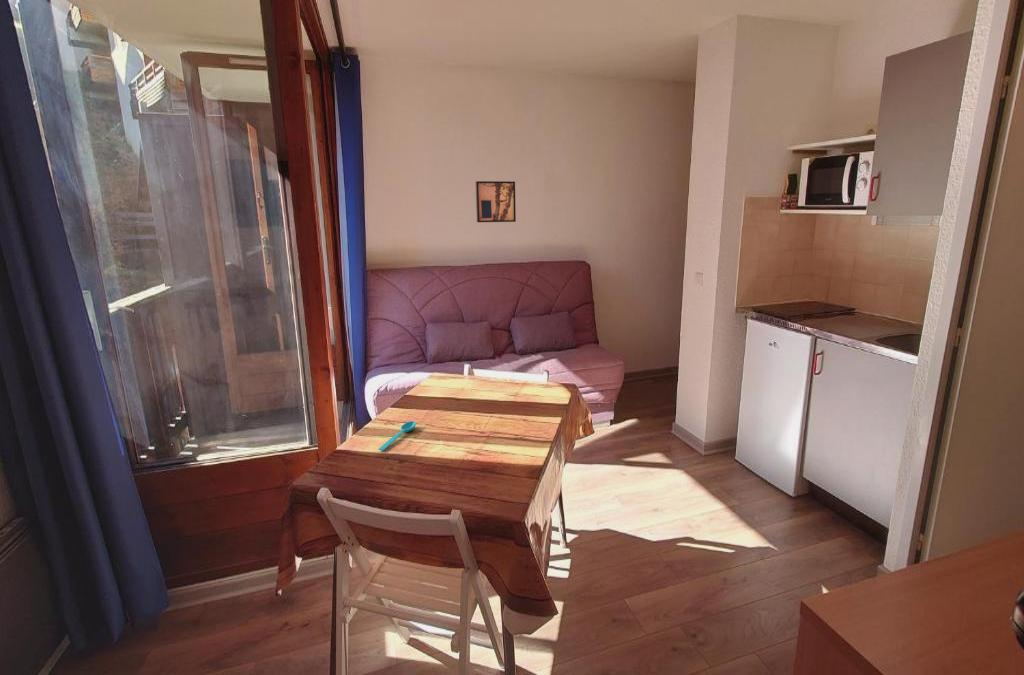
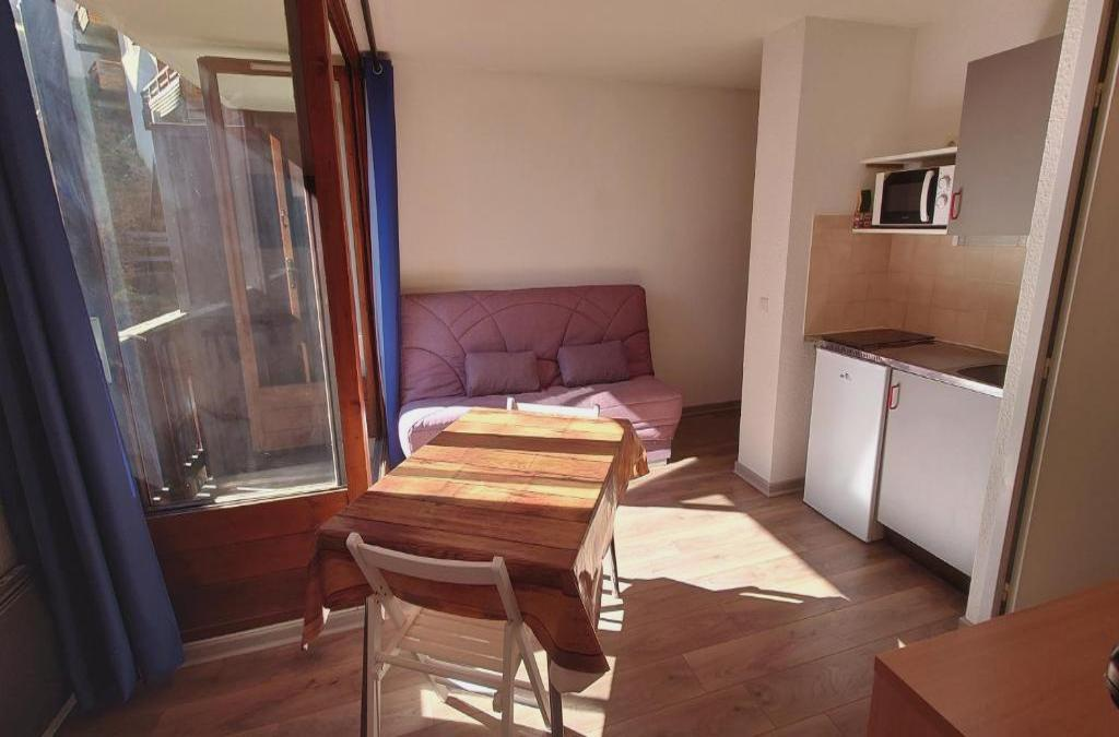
- wall art [475,180,517,223]
- spoon [378,420,417,451]
